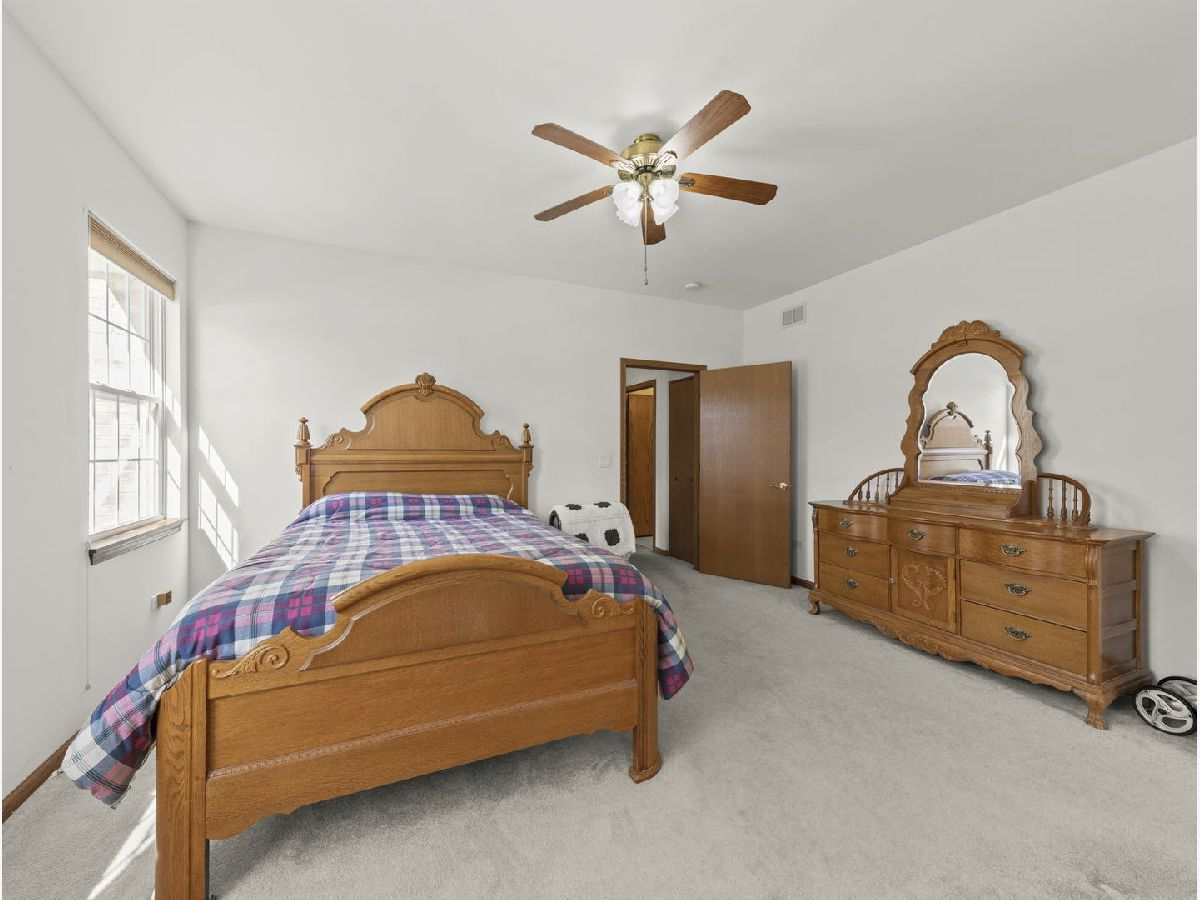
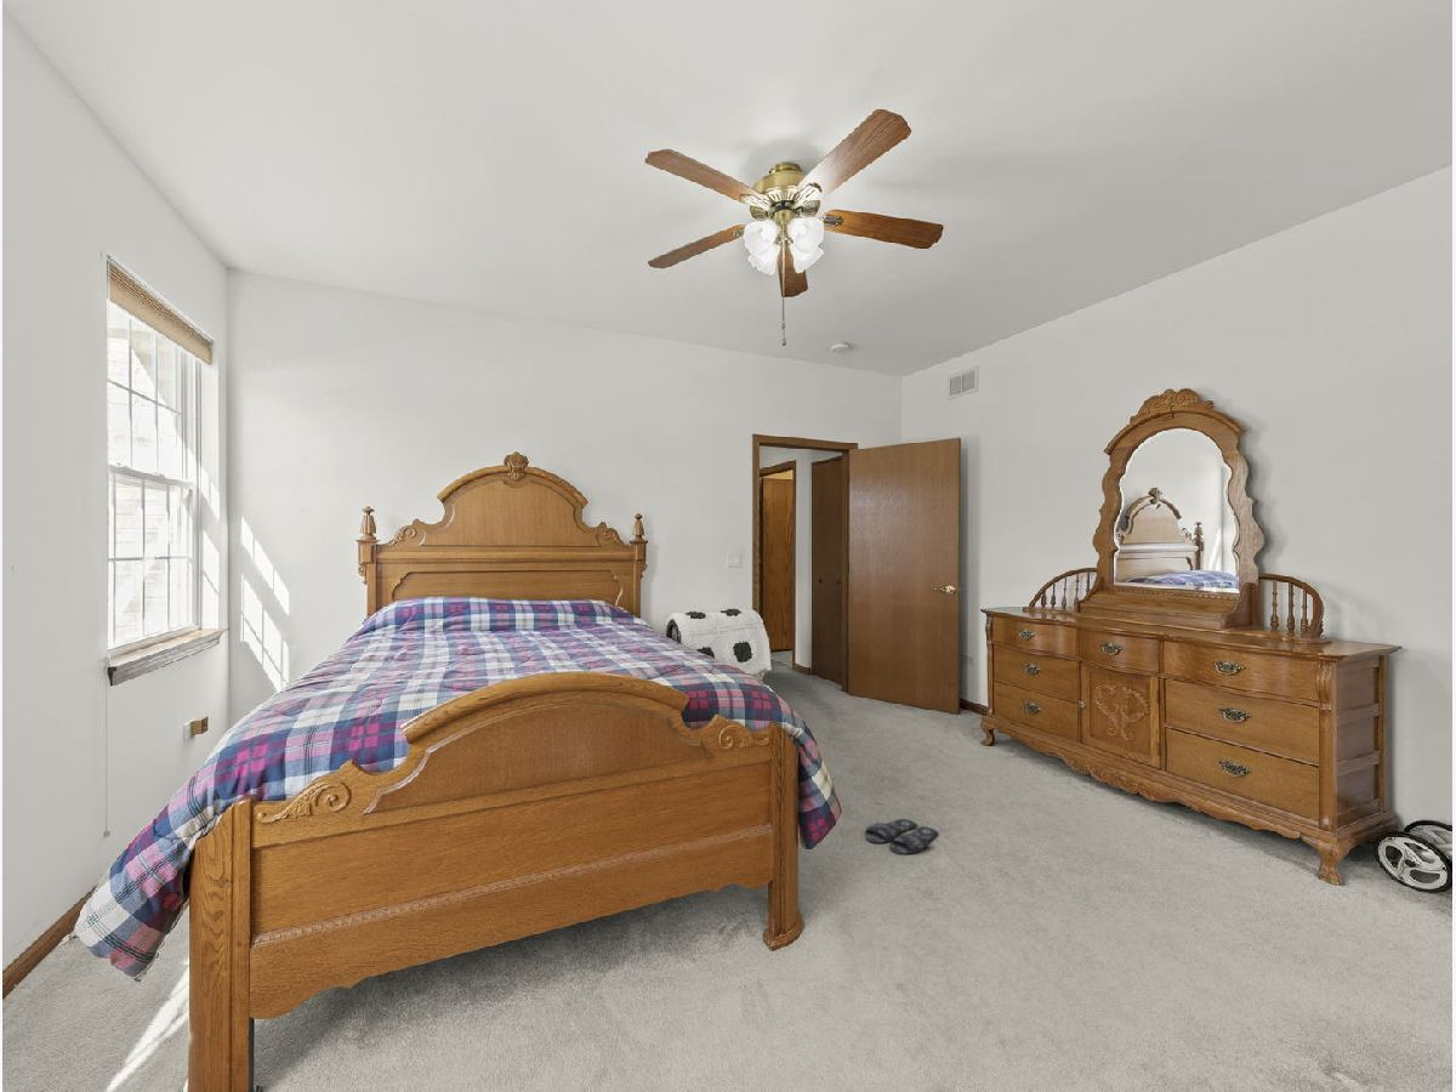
+ slippers [864,818,938,855]
